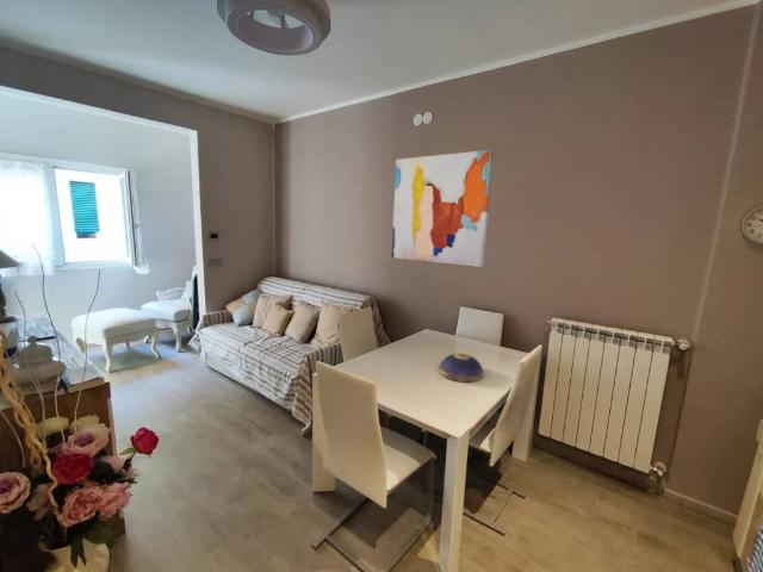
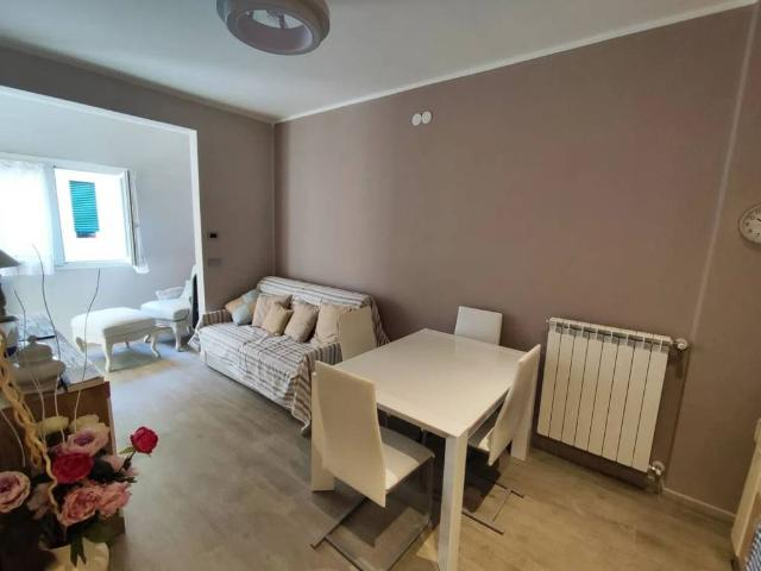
- decorative bowl [438,352,484,383]
- wall art [391,149,495,268]
